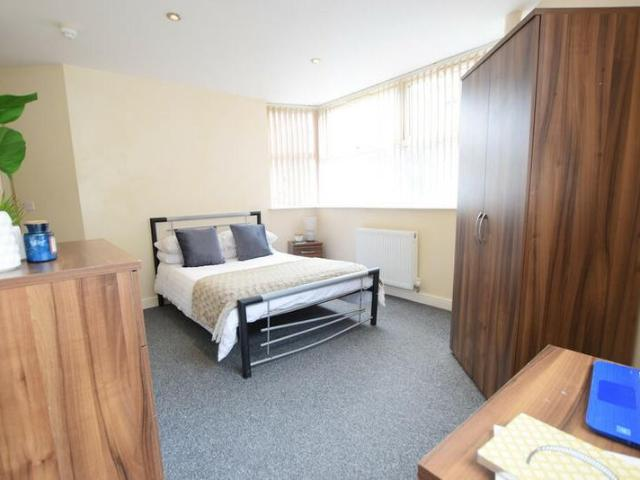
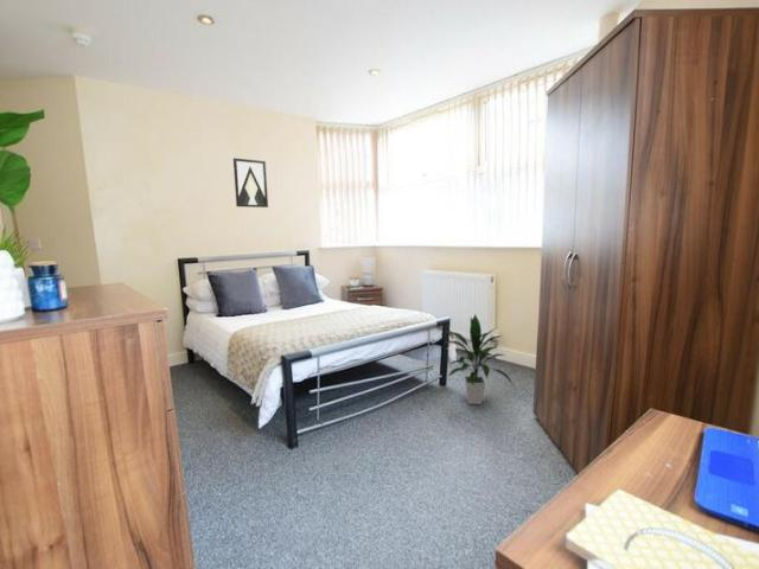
+ wall art [232,158,269,209]
+ indoor plant [444,313,515,405]
